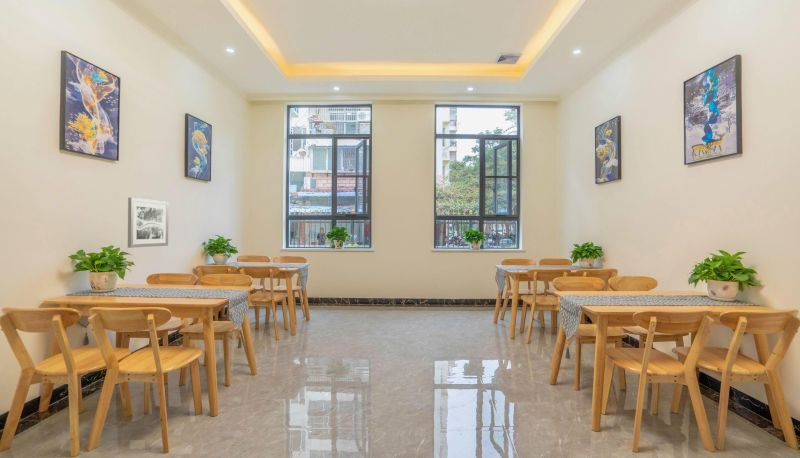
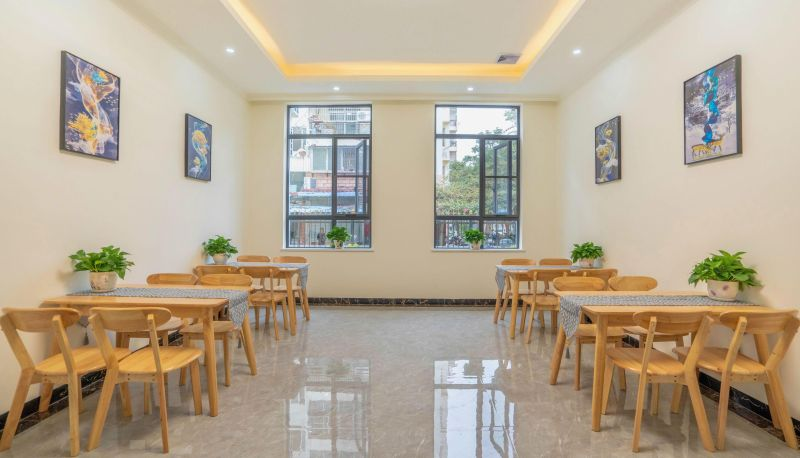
- wall art [127,197,170,249]
